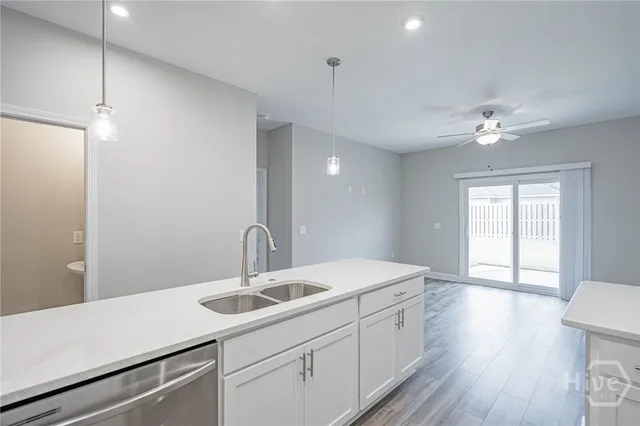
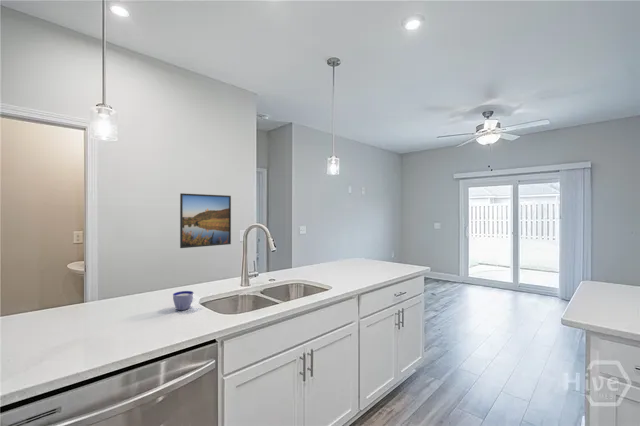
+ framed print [179,192,232,249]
+ cup [172,290,201,311]
